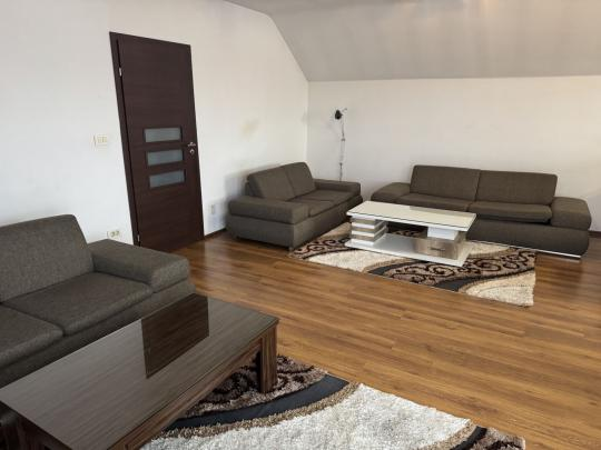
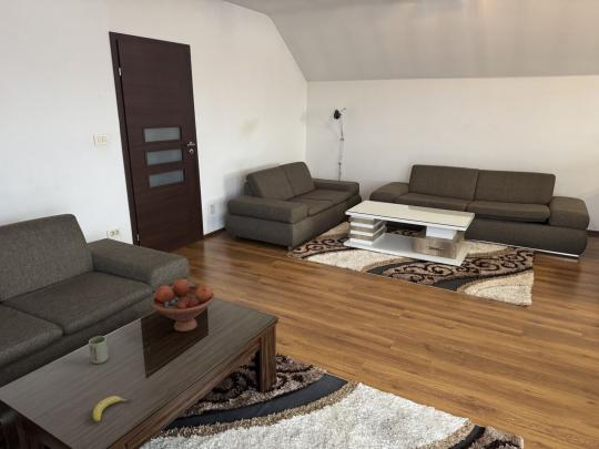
+ cup [88,335,110,365]
+ fruit bowl [151,277,215,333]
+ fruit [92,395,132,424]
